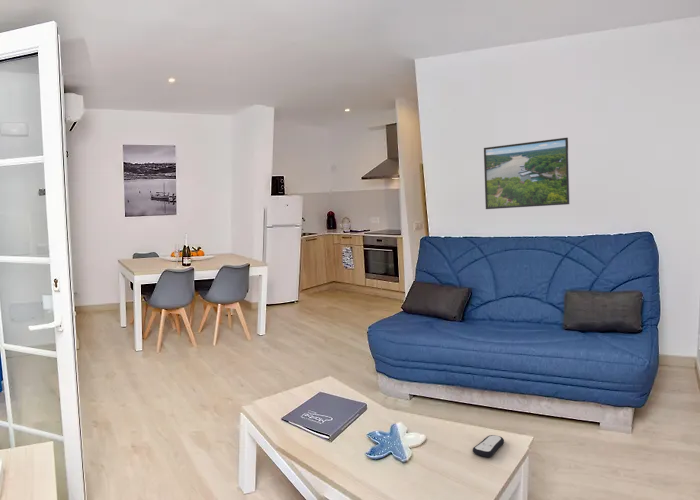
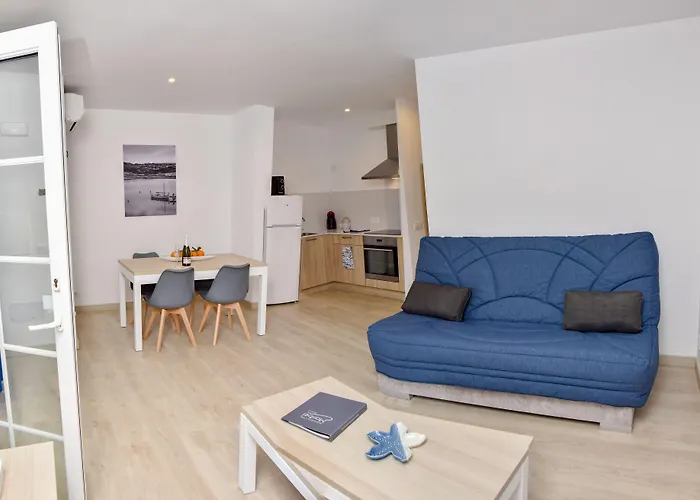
- remote control [472,434,505,458]
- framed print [483,137,571,210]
